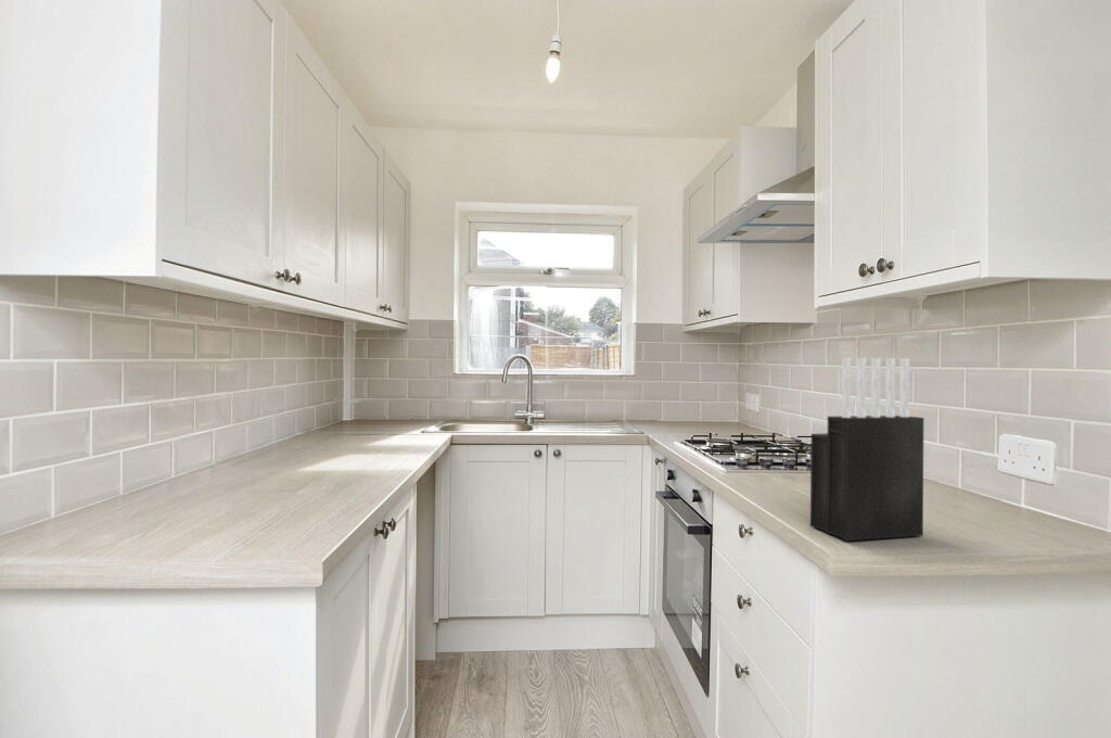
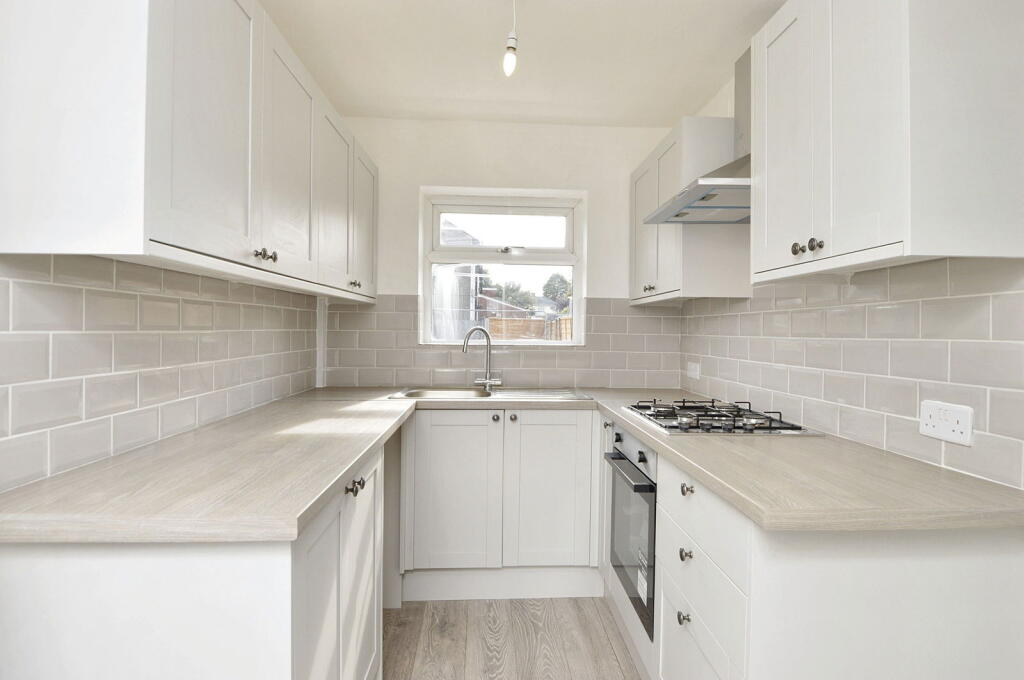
- knife block [809,356,924,542]
